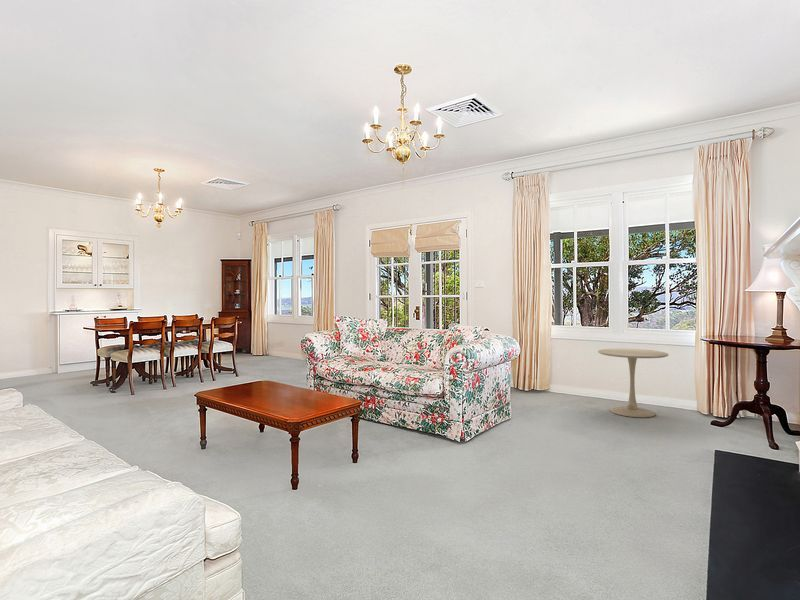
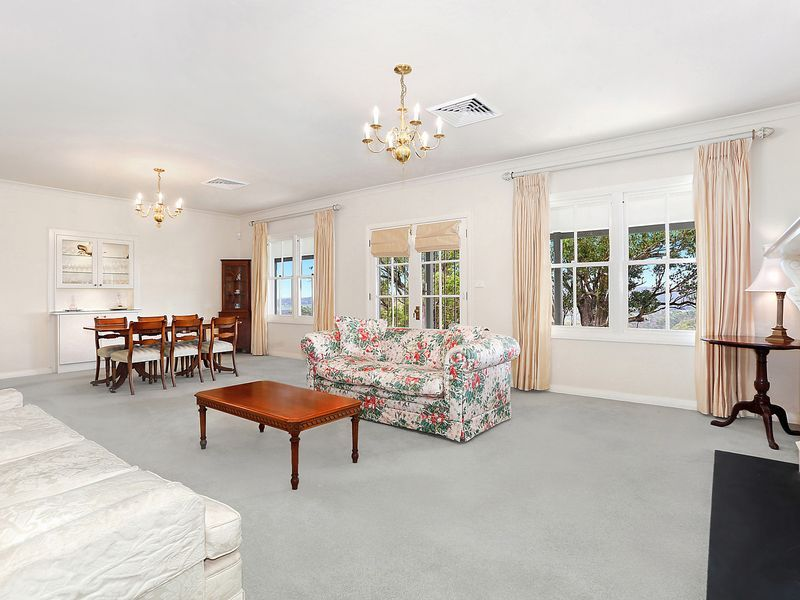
- side table [597,348,670,419]
